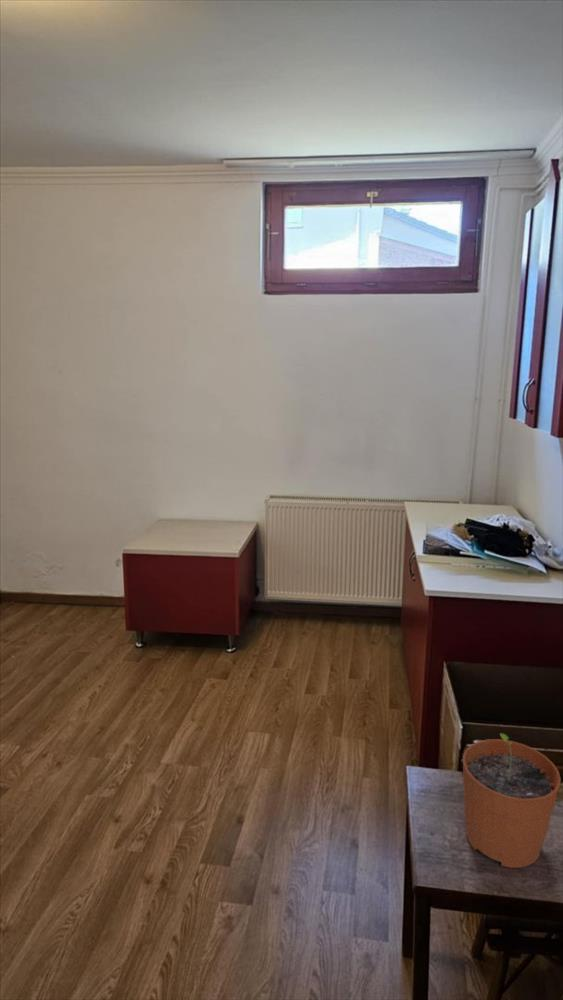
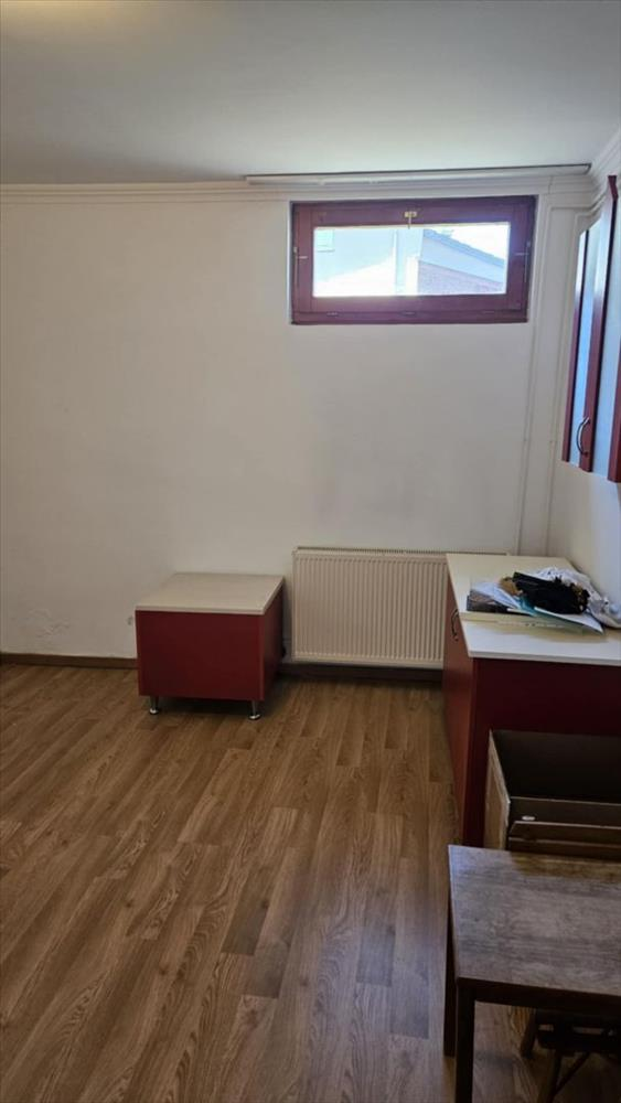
- plant pot [462,732,562,869]
